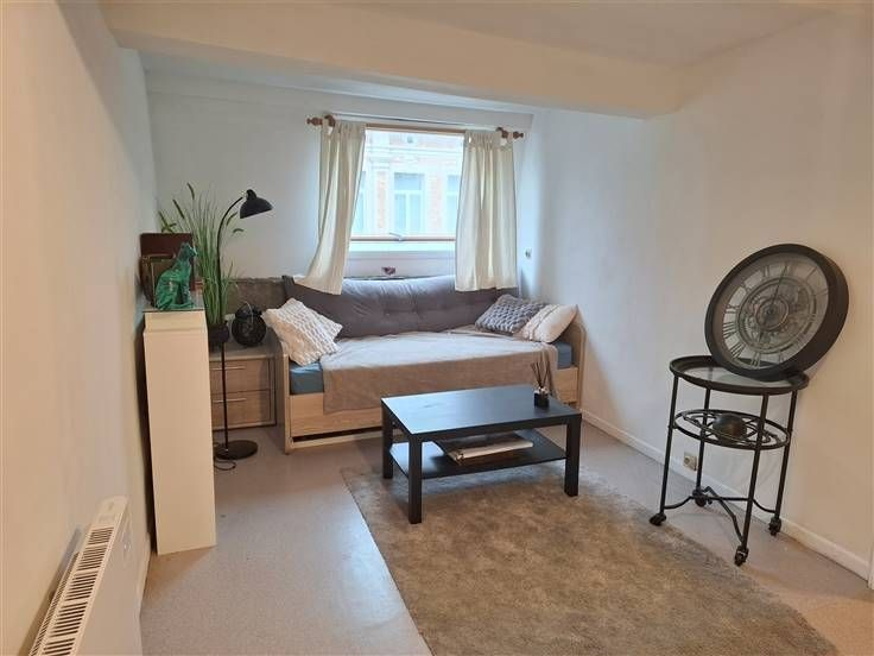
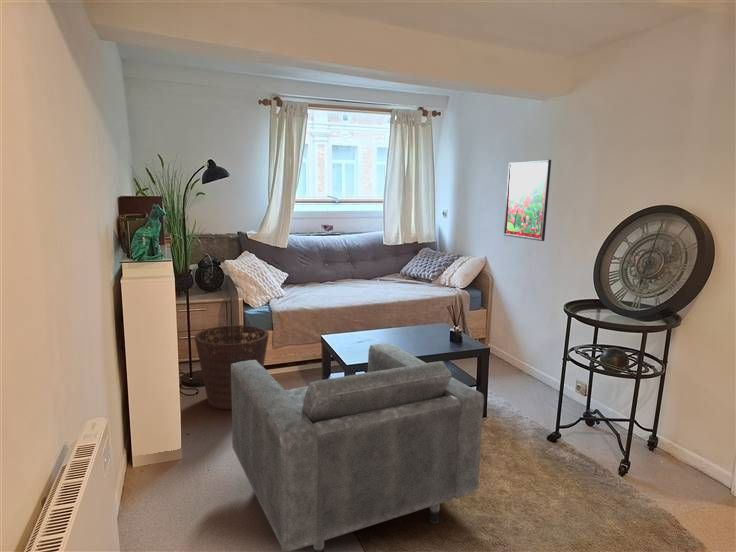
+ basket [194,324,270,410]
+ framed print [503,159,552,242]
+ armchair [231,342,485,552]
